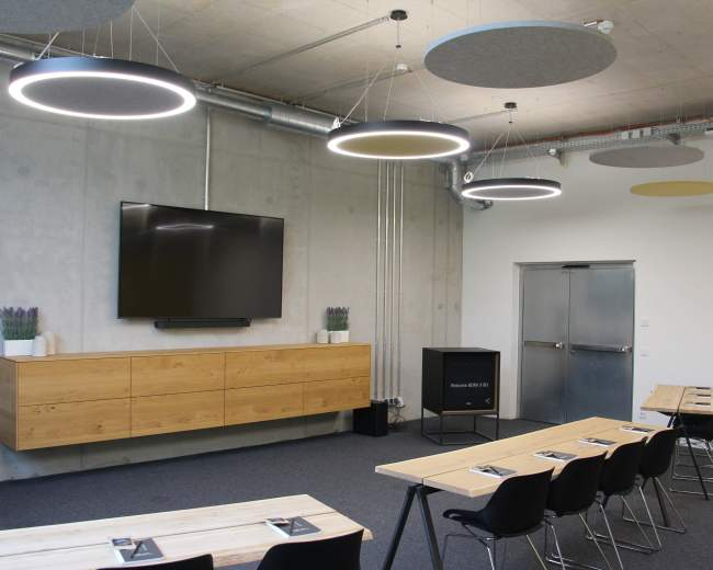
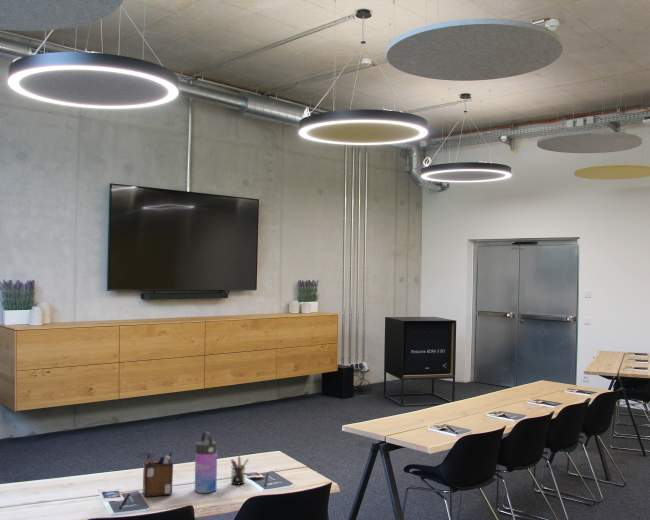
+ desk organizer [142,451,174,498]
+ pen holder [230,454,250,486]
+ water bottle [194,431,218,494]
